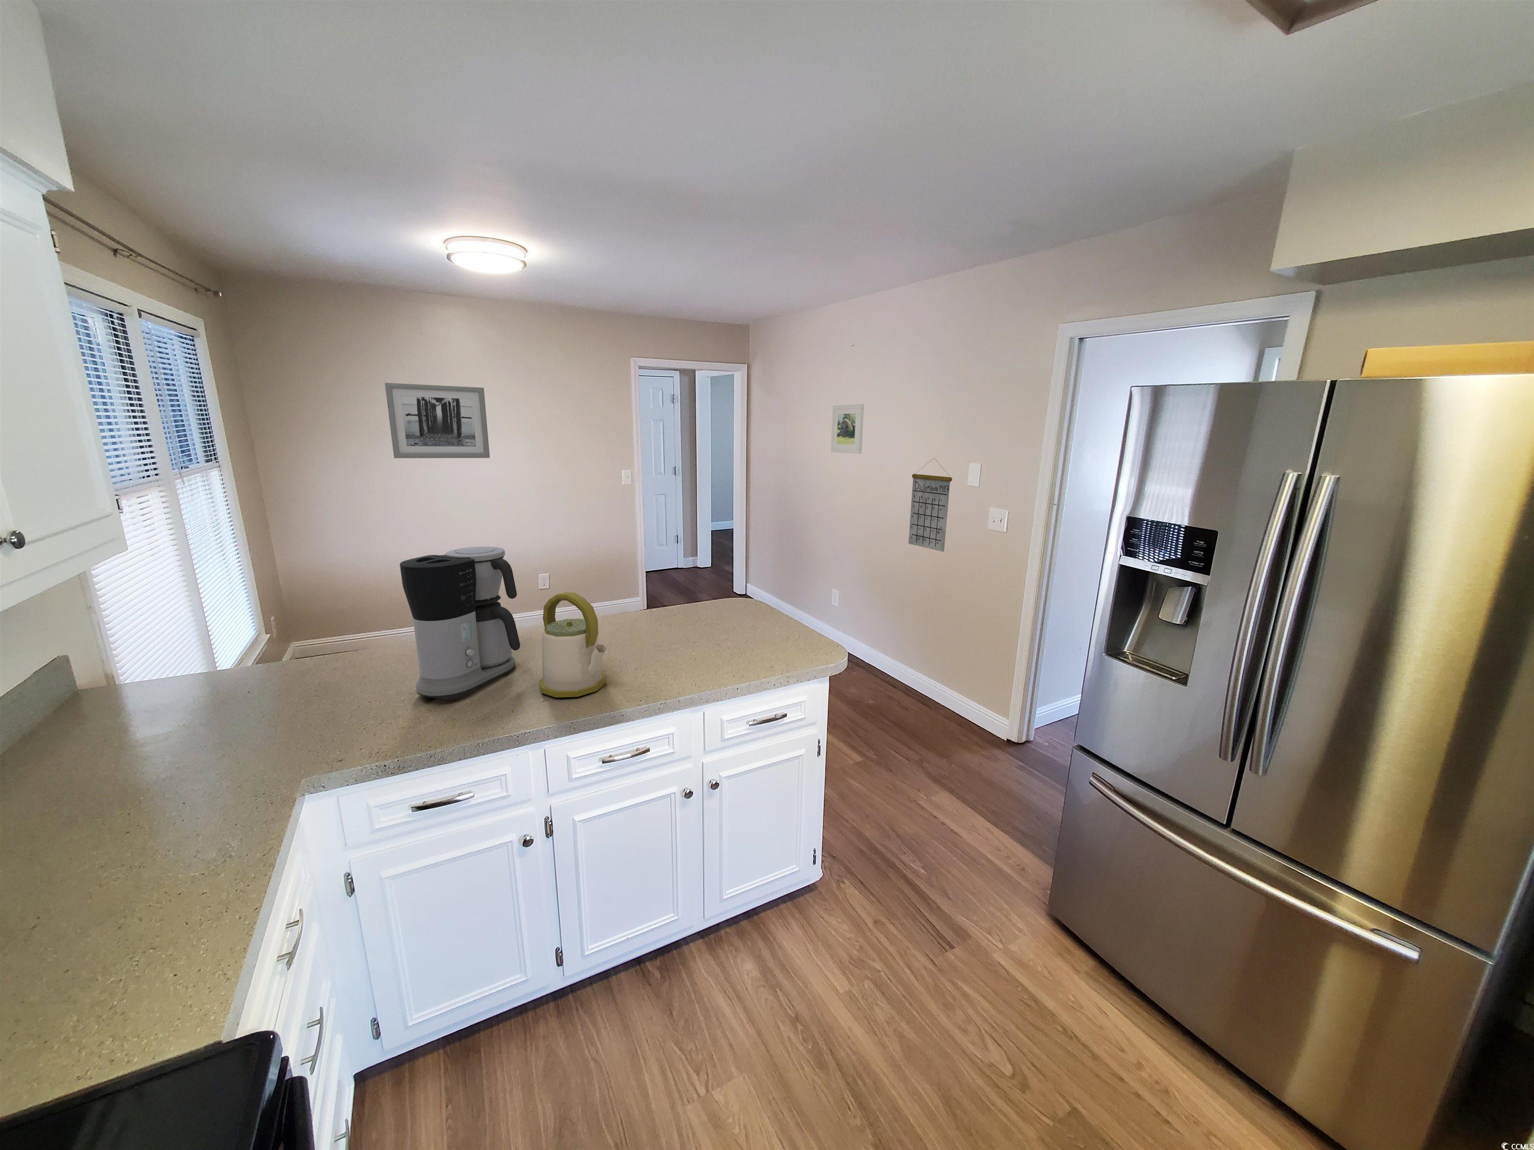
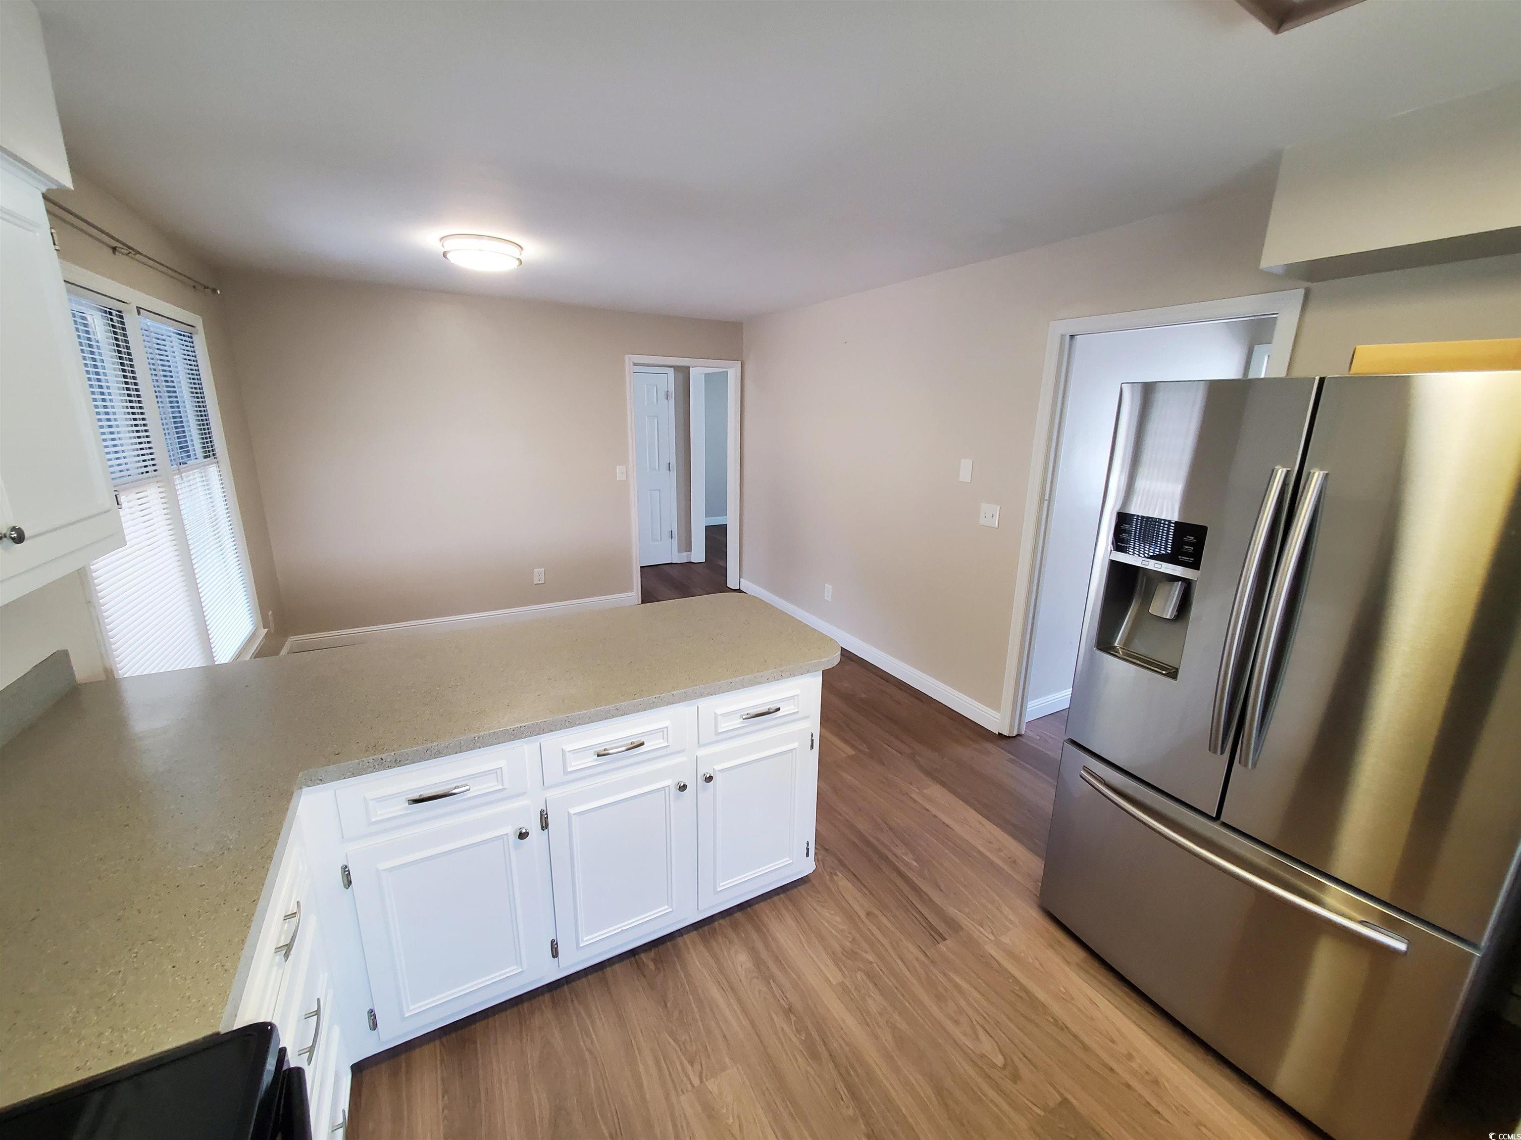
- calendar [908,458,953,552]
- wall art [384,383,490,459]
- coffee maker [400,546,521,701]
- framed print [831,403,865,454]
- kettle [539,592,606,698]
